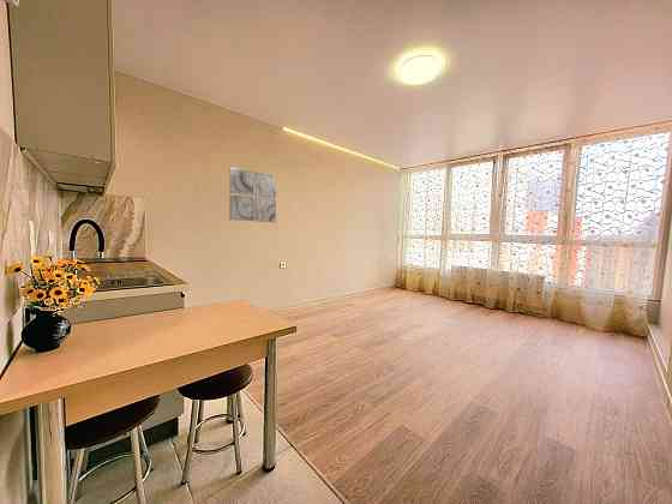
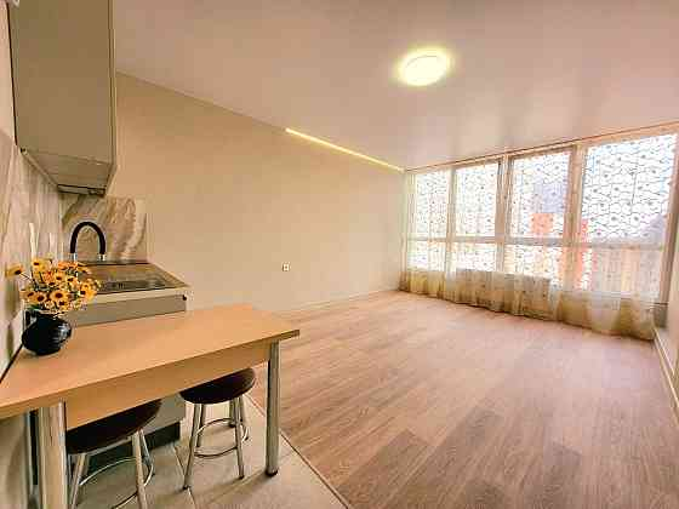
- wall art [228,166,277,224]
